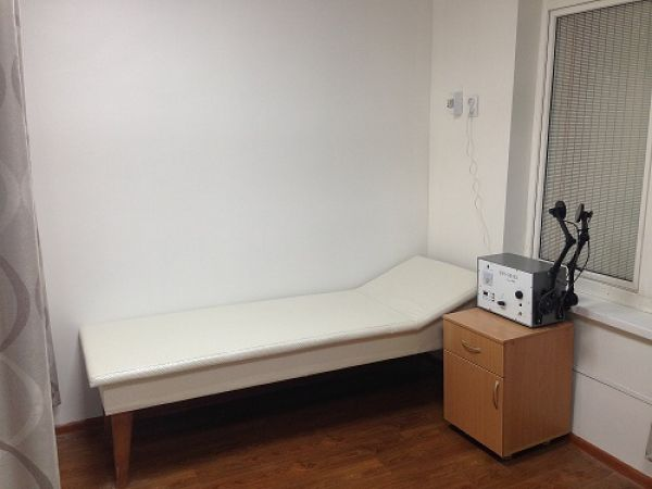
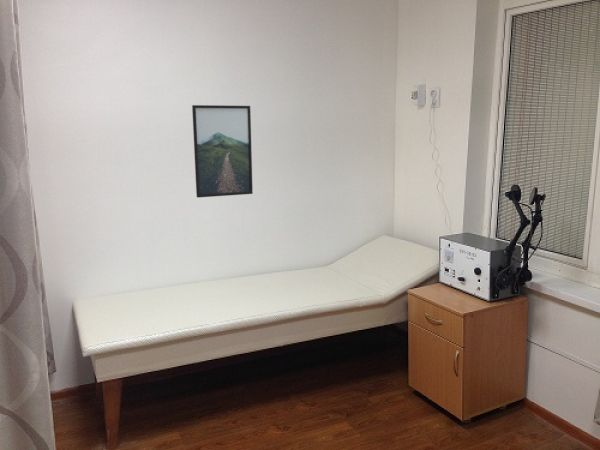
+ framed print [191,104,254,199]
